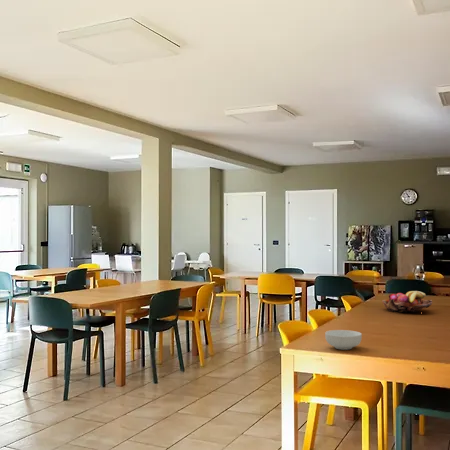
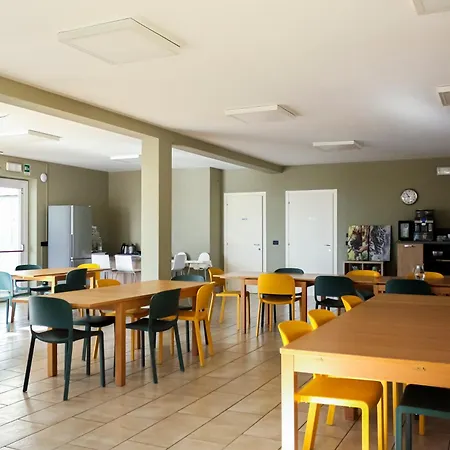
- cereal bowl [324,329,363,351]
- fruit basket [381,290,433,314]
